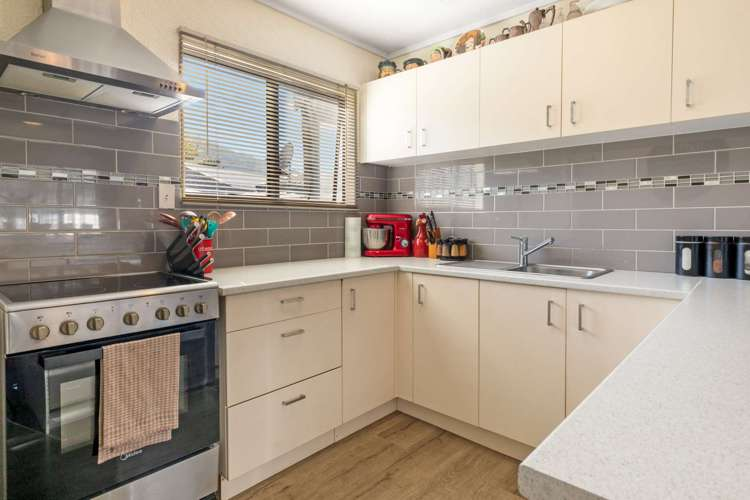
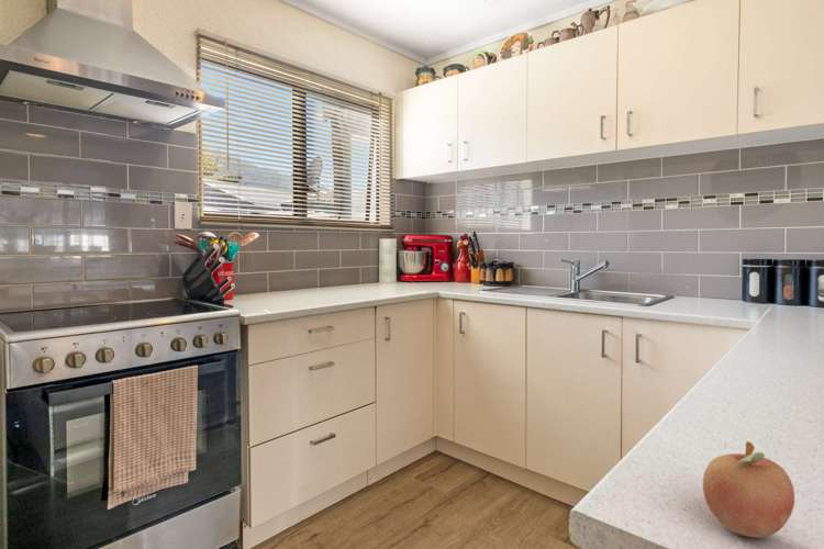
+ fruit [702,440,795,539]
